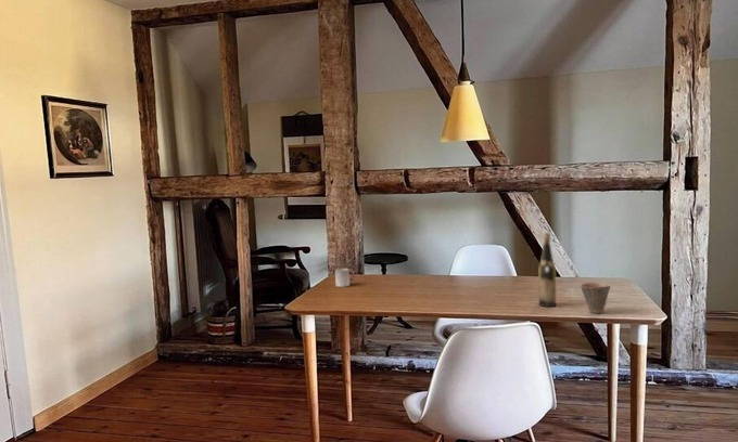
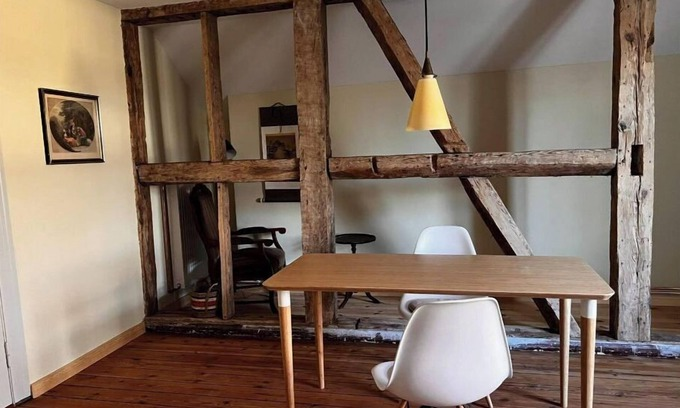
- cup [580,282,611,314]
- wine bottle [537,232,557,308]
- cup [334,268,356,288]
